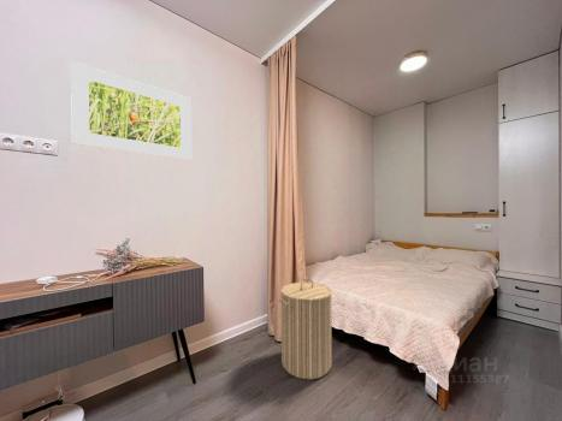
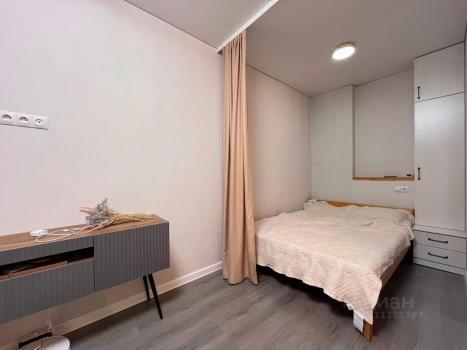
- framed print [70,60,193,161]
- laundry hamper [278,277,333,380]
